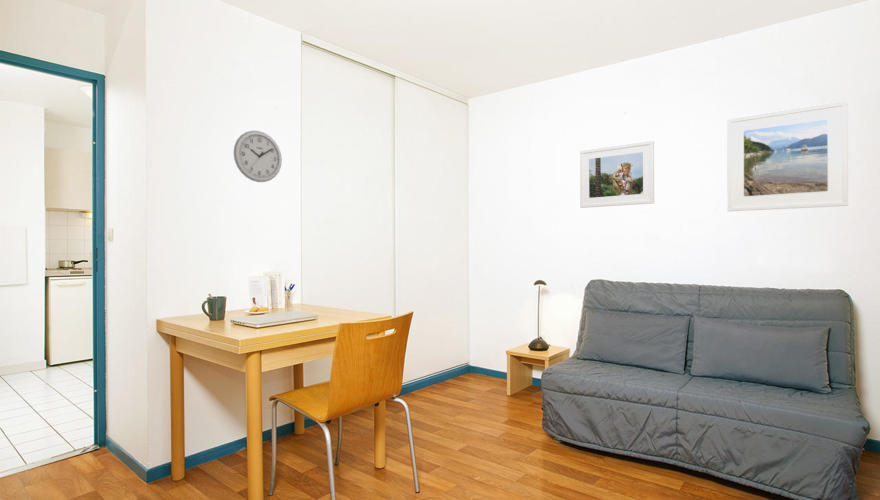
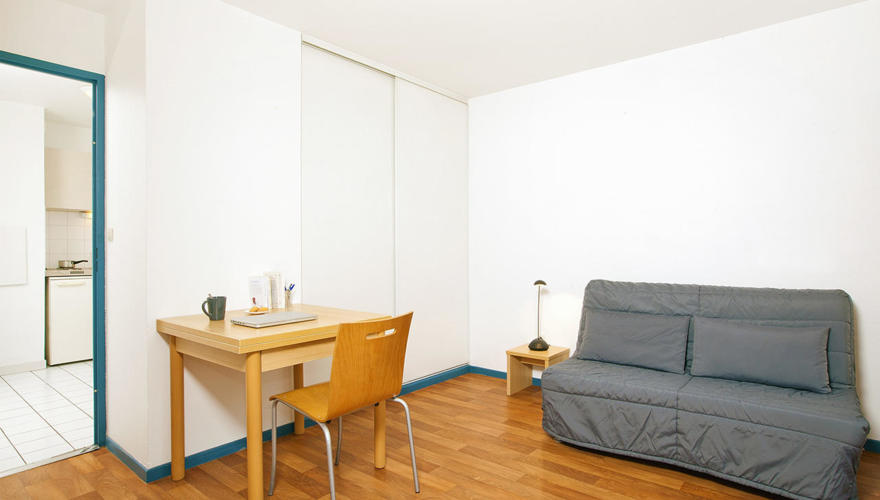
- wall clock [233,130,283,183]
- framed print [726,100,849,212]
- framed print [579,140,655,209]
